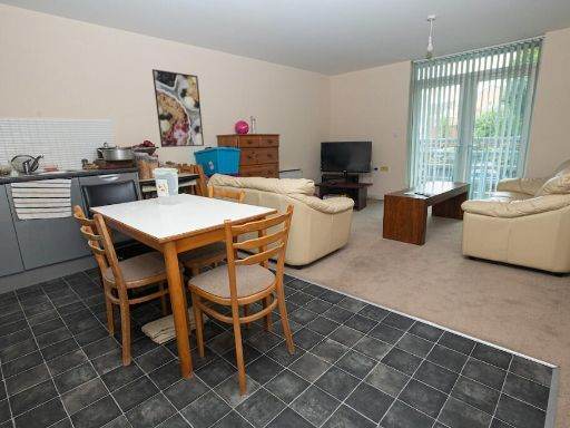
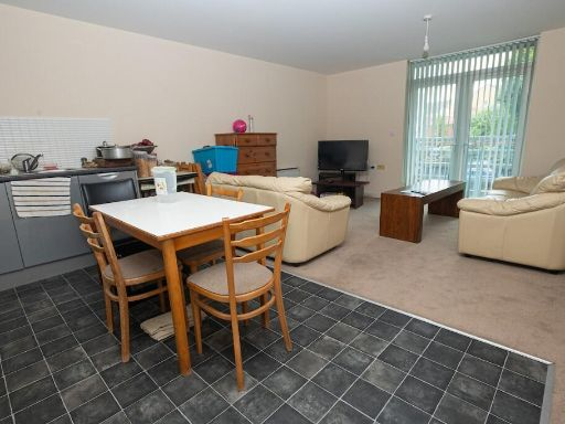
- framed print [151,68,205,148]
